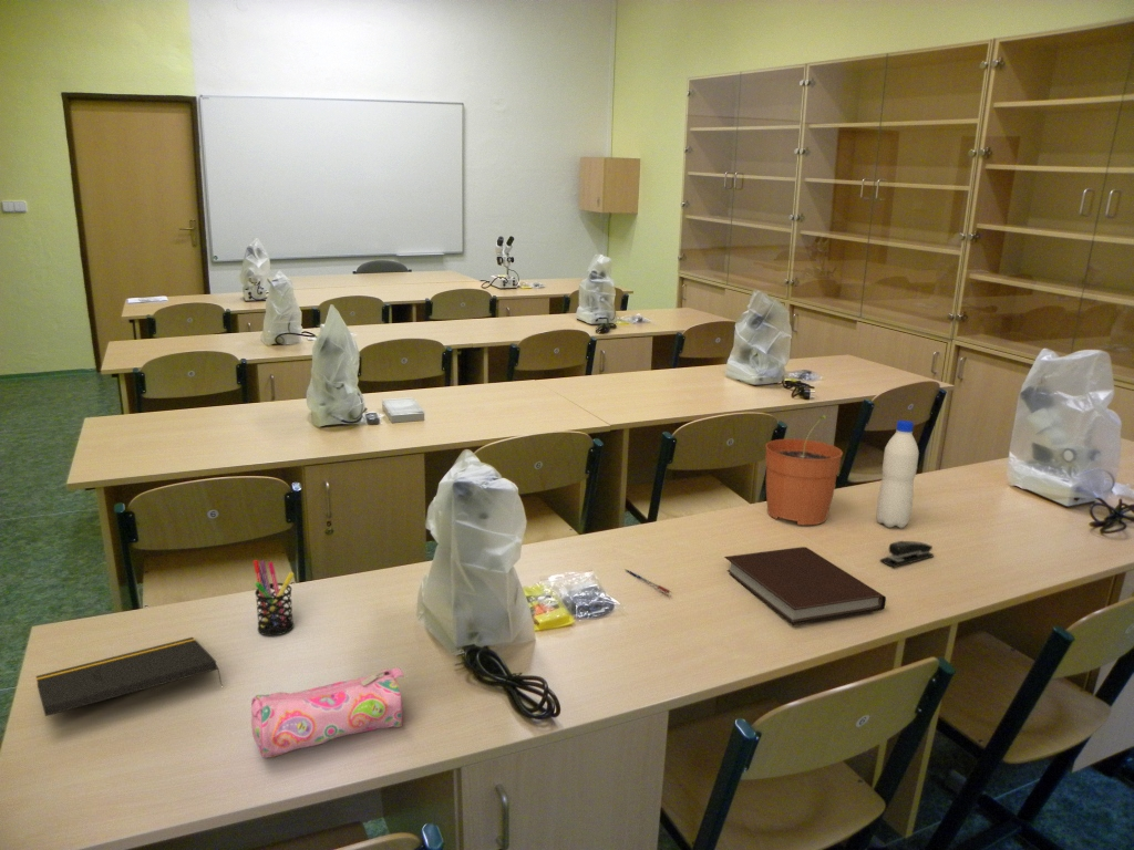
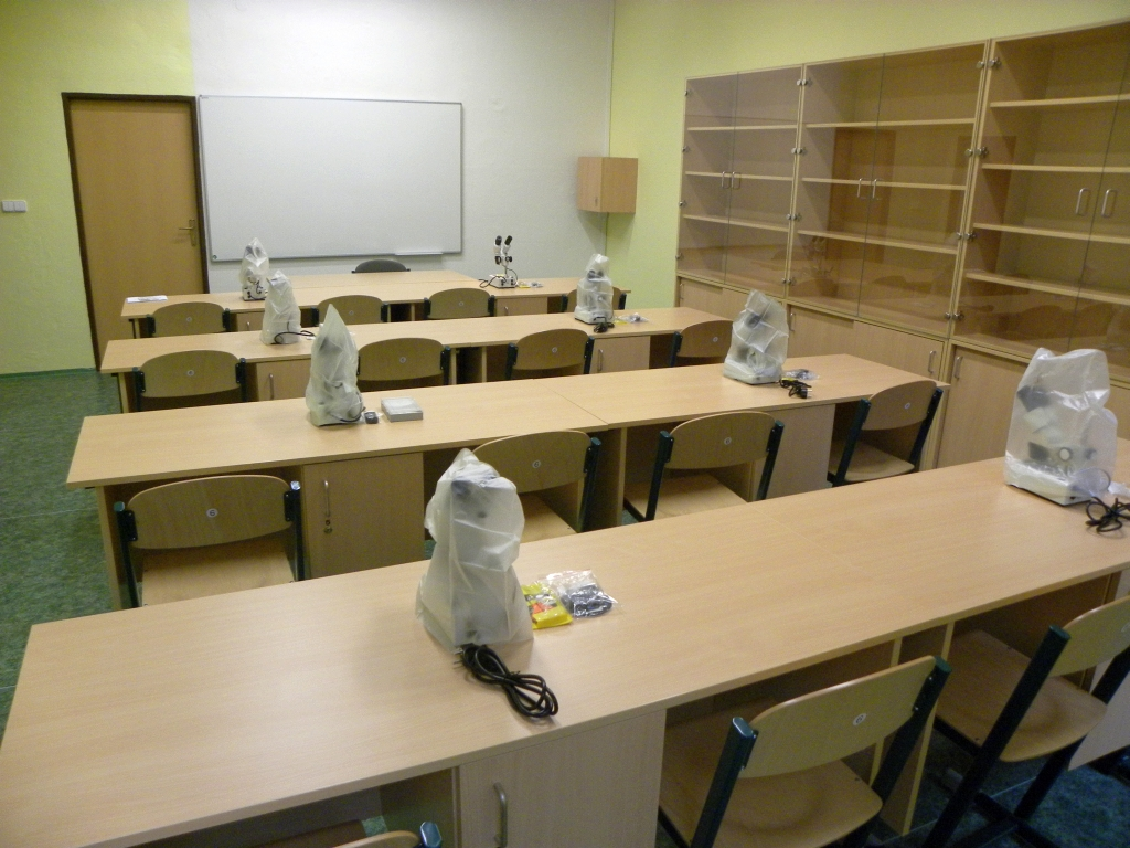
- plant pot [764,414,844,526]
- stapler [879,540,935,569]
- pencil case [250,666,405,759]
- water bottle [875,419,920,529]
- pen holder [252,559,295,636]
- notebook [723,546,887,626]
- pen [623,568,671,594]
- notepad [34,636,223,717]
